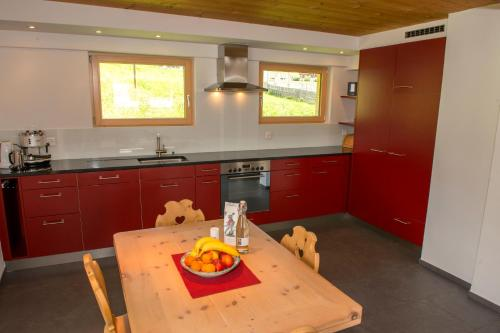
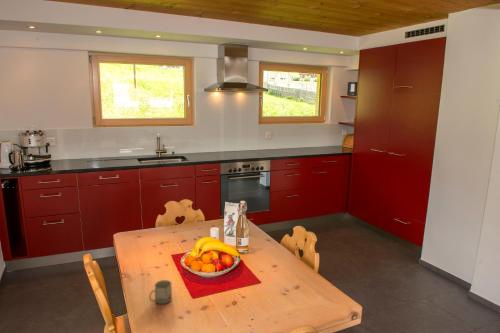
+ cup [148,279,173,305]
